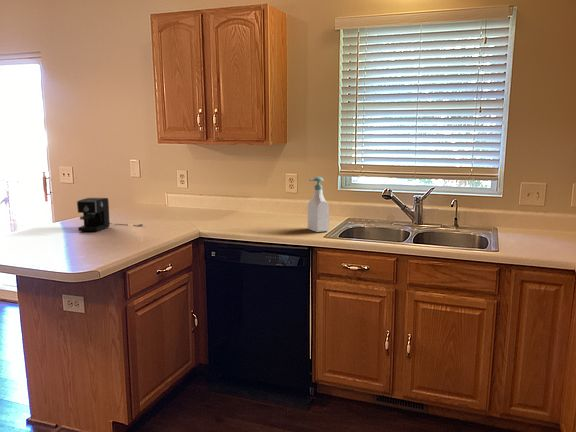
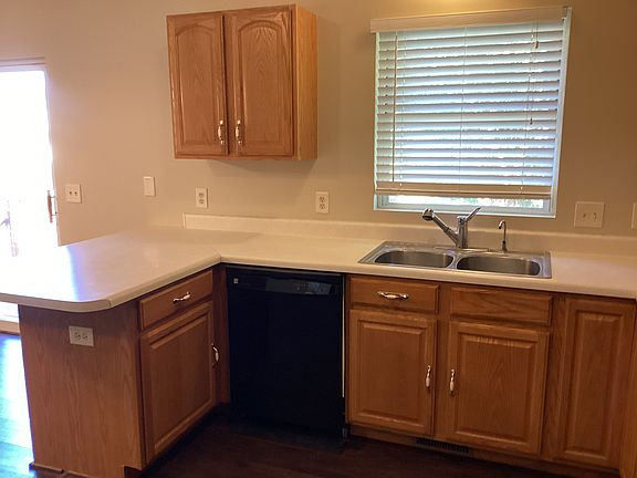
- coffee maker [76,197,144,232]
- soap bottle [307,176,330,233]
